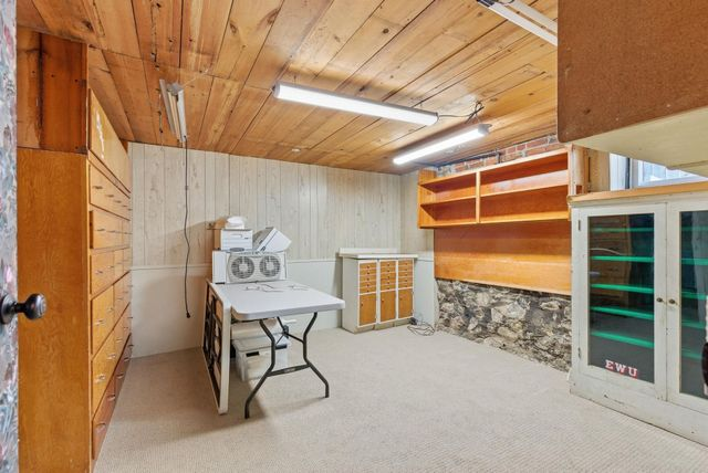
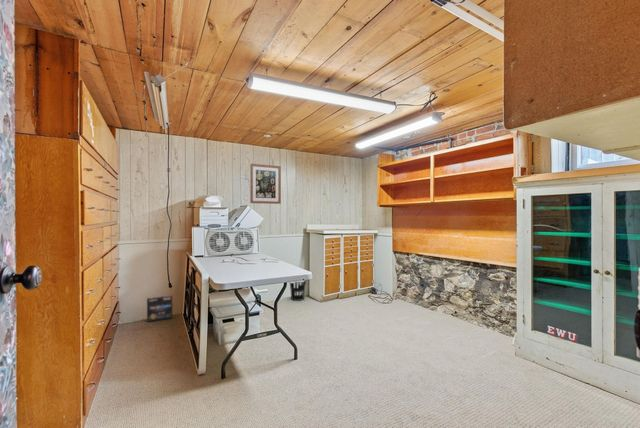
+ wall art [249,163,282,205]
+ box [146,294,174,323]
+ wastebasket [289,280,307,302]
